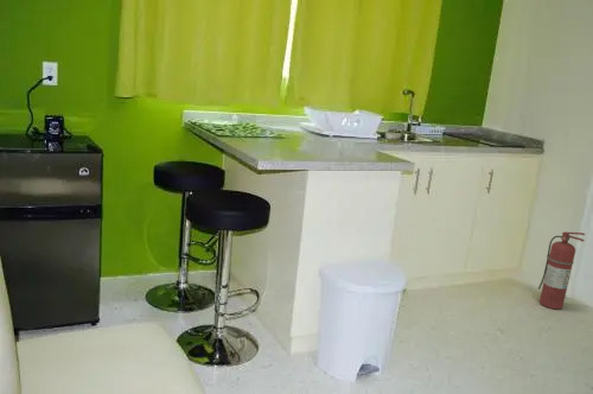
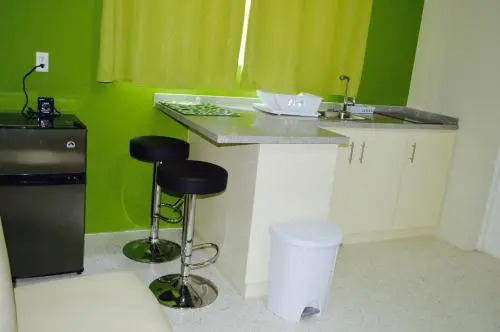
- fire extinguisher [537,231,586,311]
